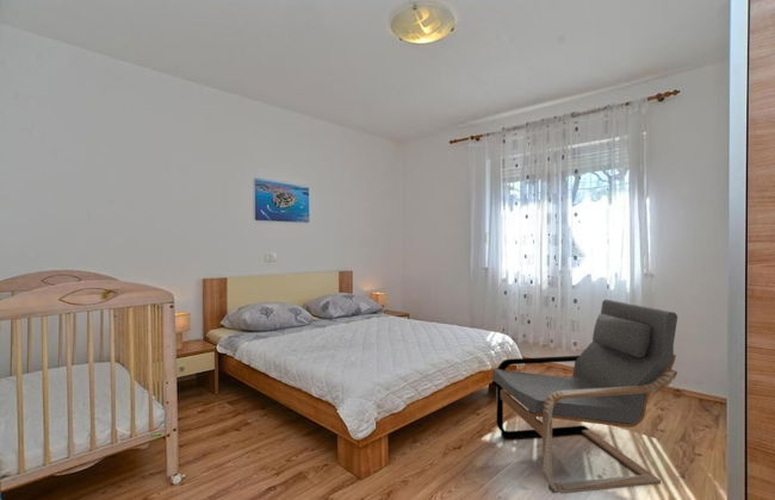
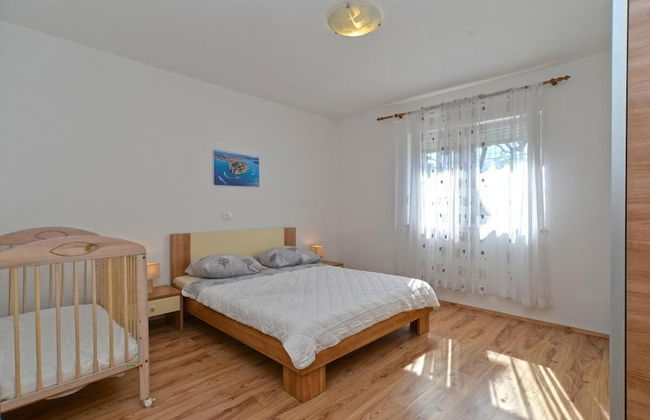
- armchair [491,299,678,495]
